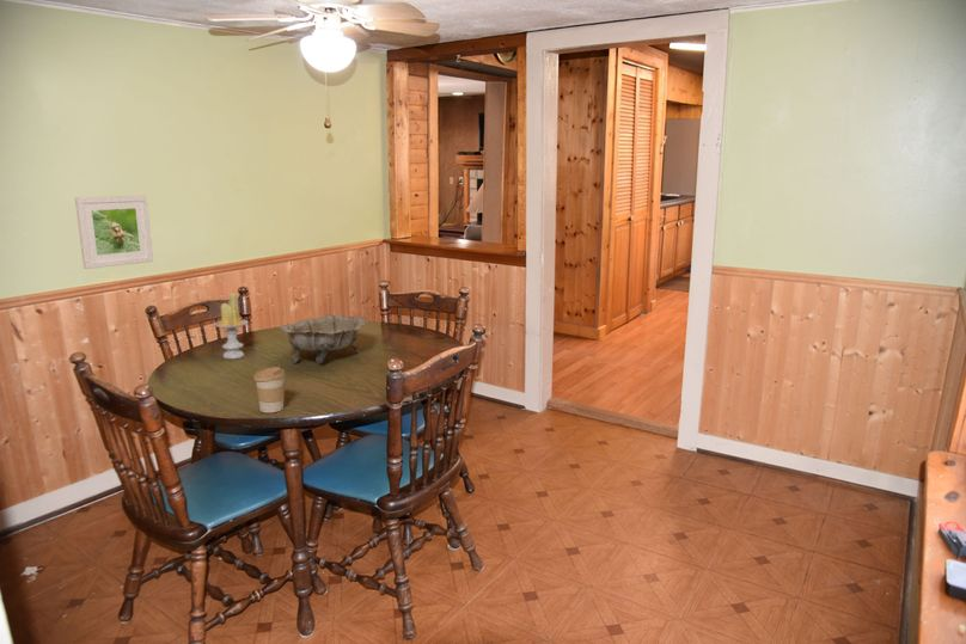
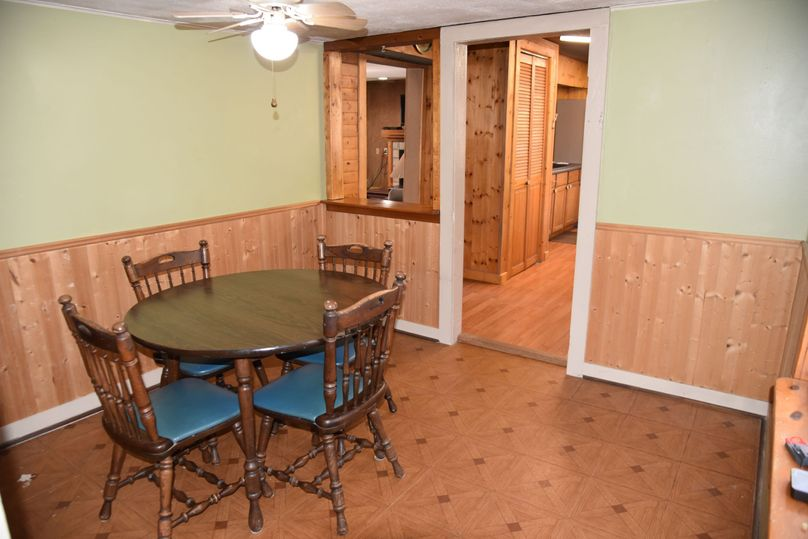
- coffee cup [252,366,286,413]
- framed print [74,195,154,270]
- decorative bowl [277,313,368,364]
- candle [213,292,249,360]
